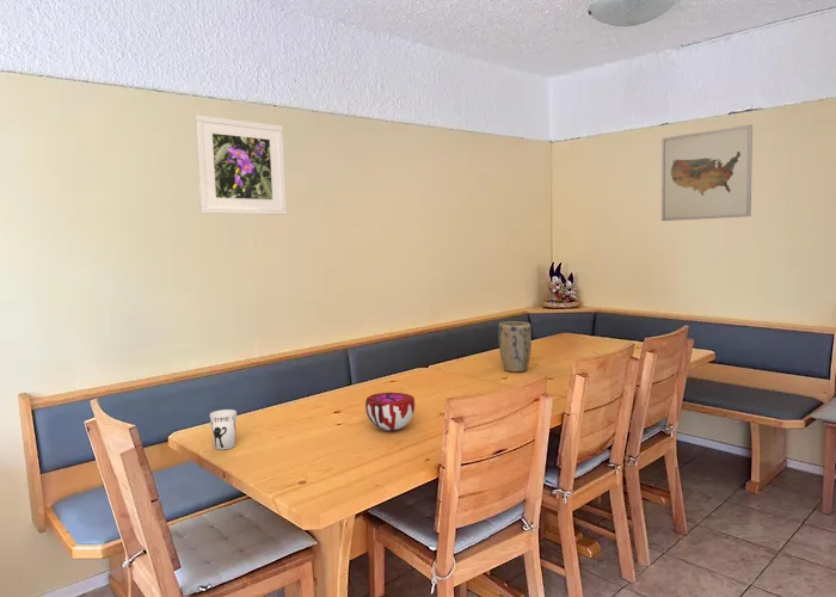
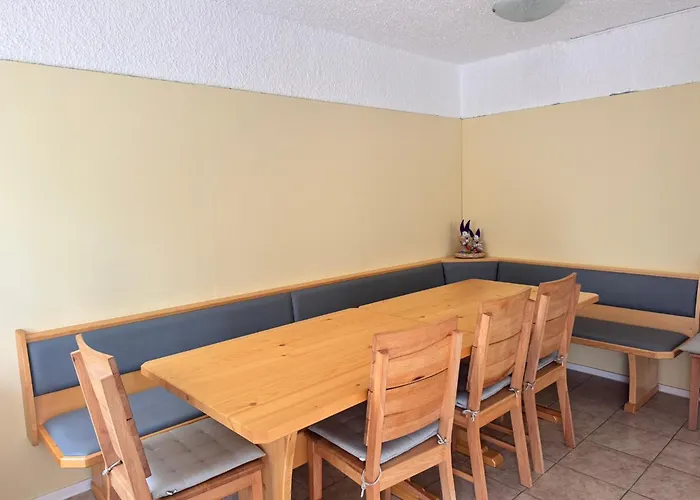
- plant pot [498,320,533,373]
- decorative bowl [364,392,416,431]
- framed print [193,113,288,216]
- wall art [660,123,754,222]
- cup [209,408,238,451]
